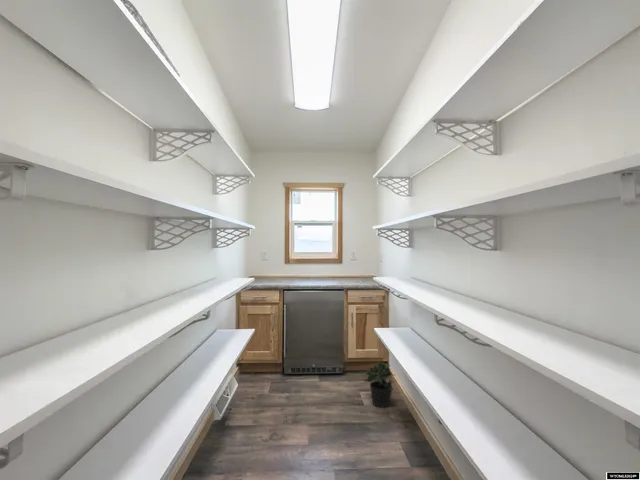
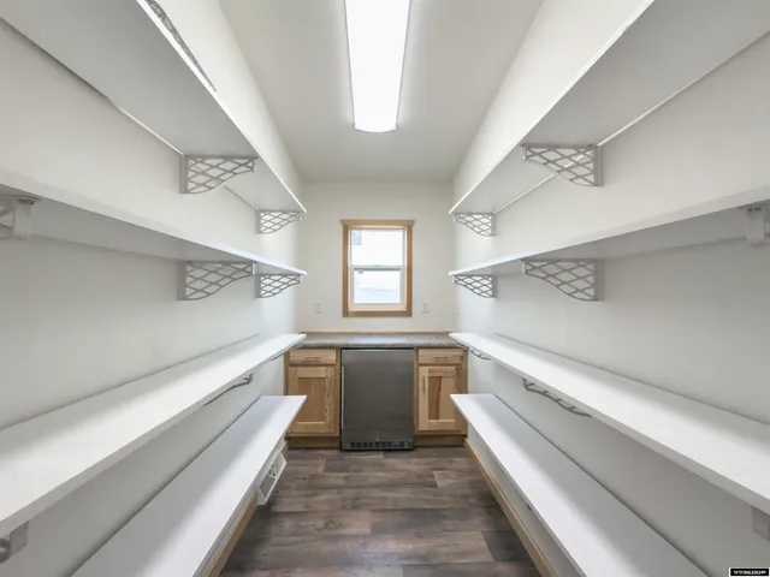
- potted plant [364,361,396,409]
